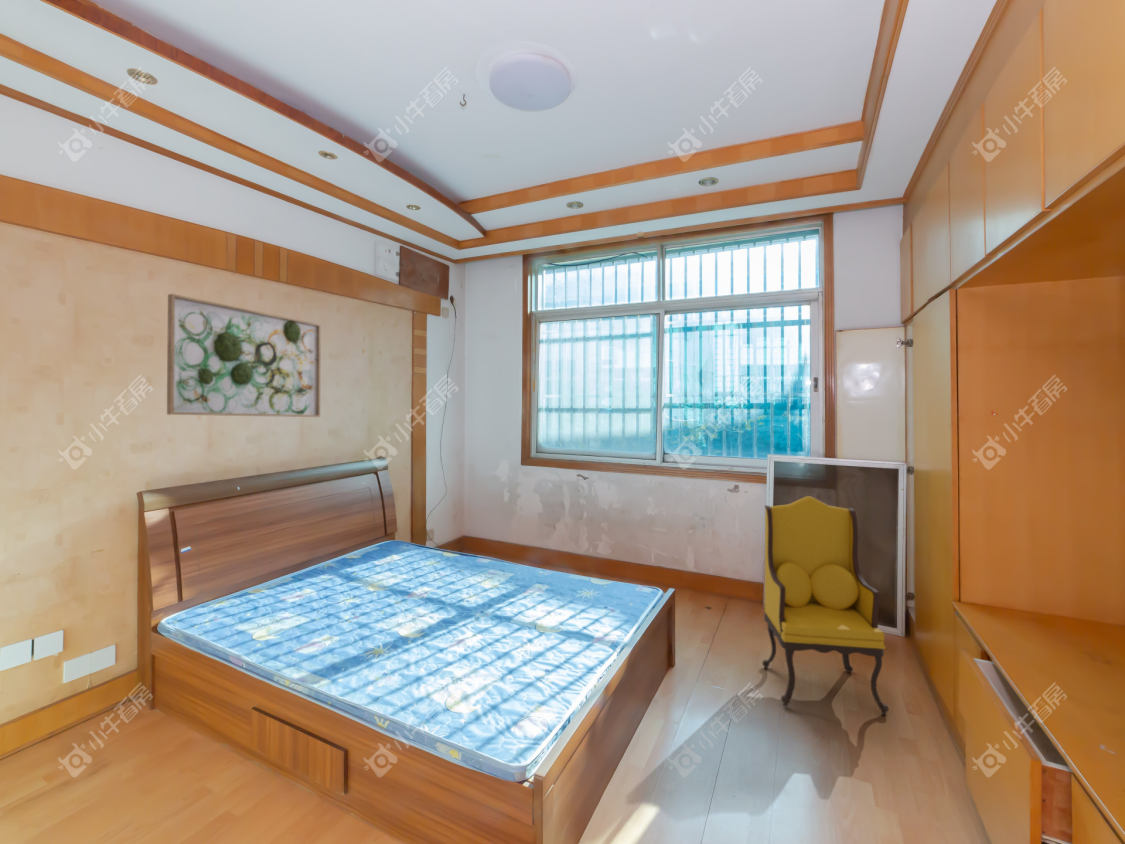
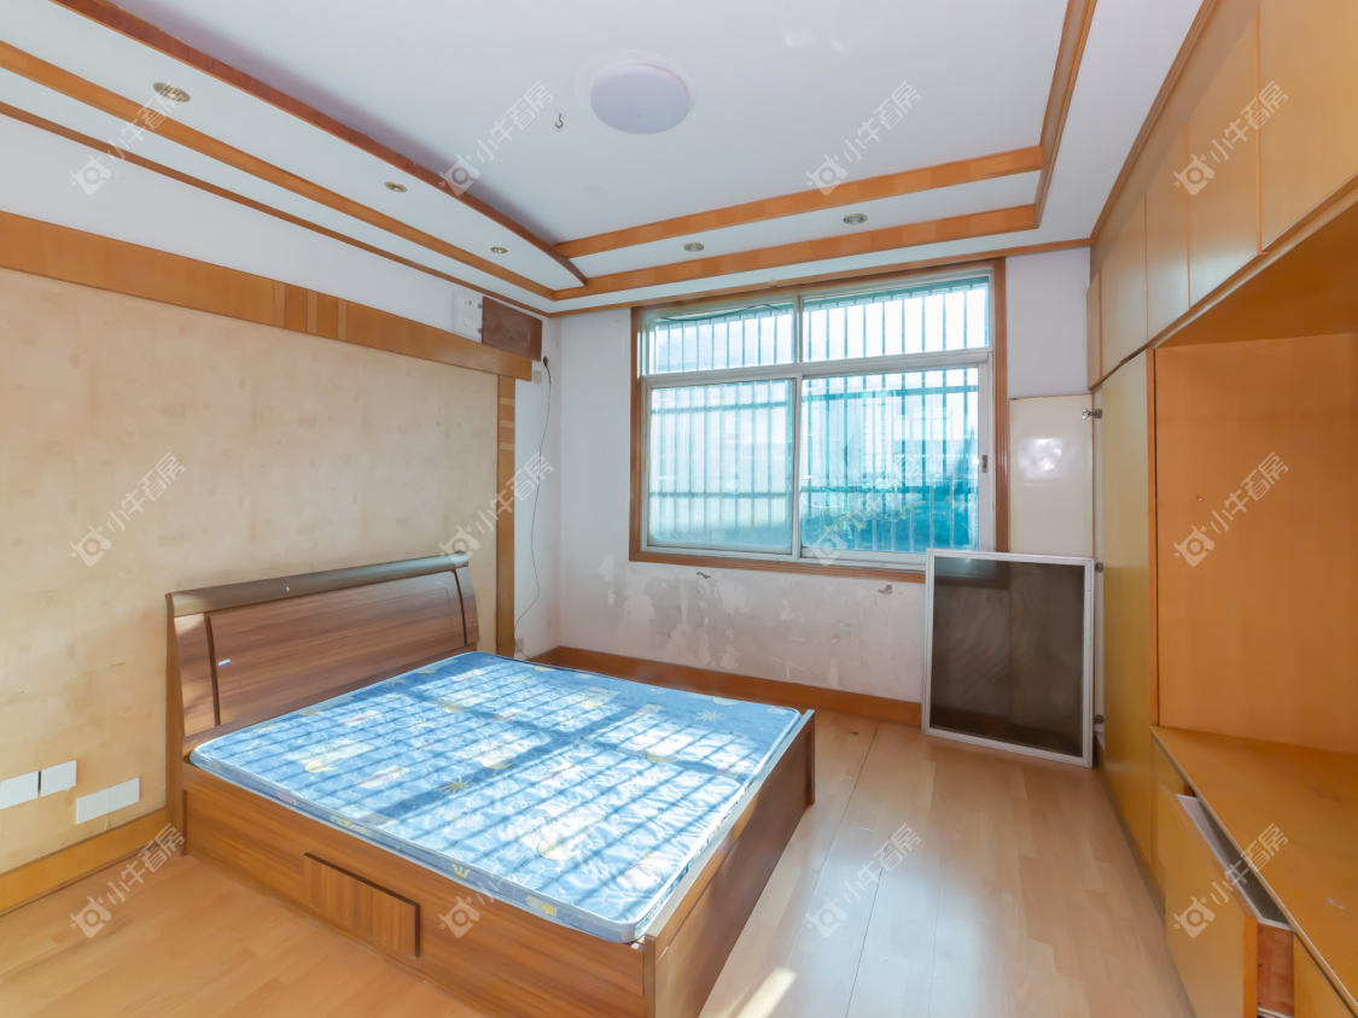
- armchair [761,495,890,716]
- wall art [166,293,322,418]
